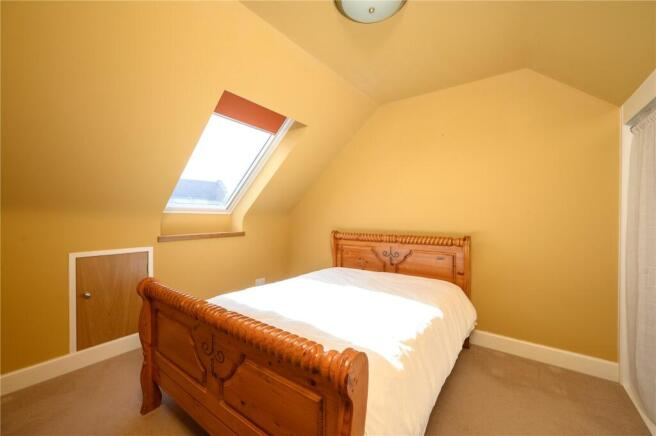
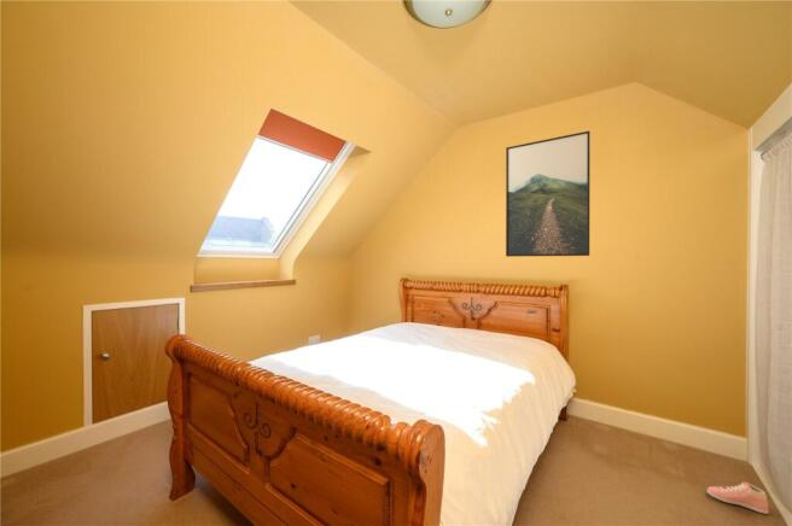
+ sneaker [706,481,770,515]
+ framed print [505,130,592,258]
